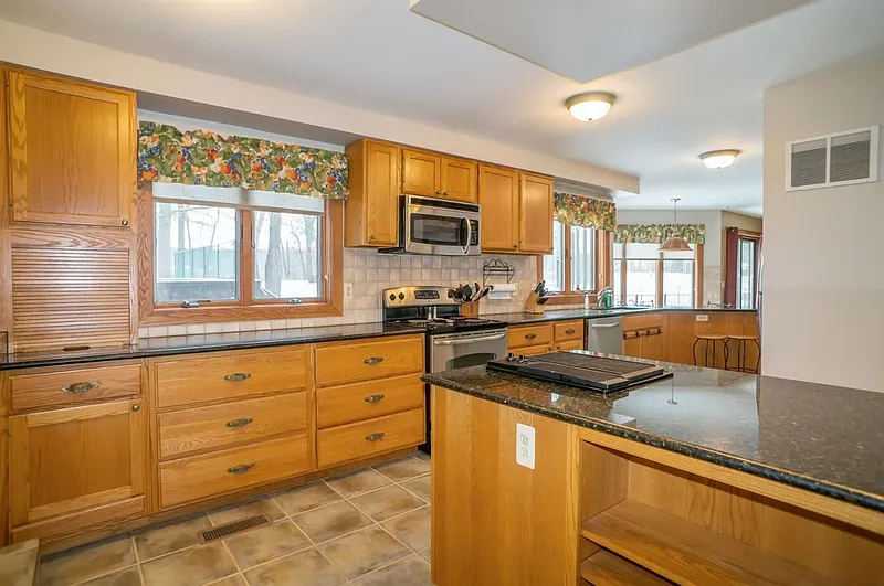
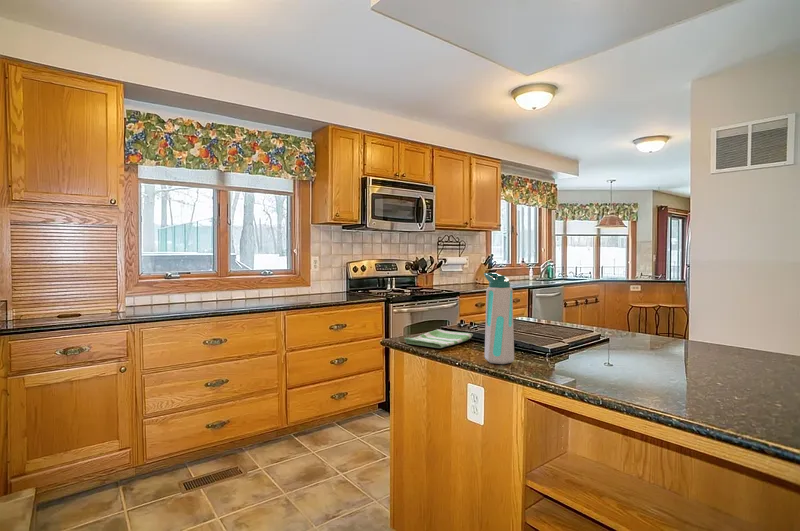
+ water bottle [483,272,515,365]
+ dish towel [403,328,474,349]
